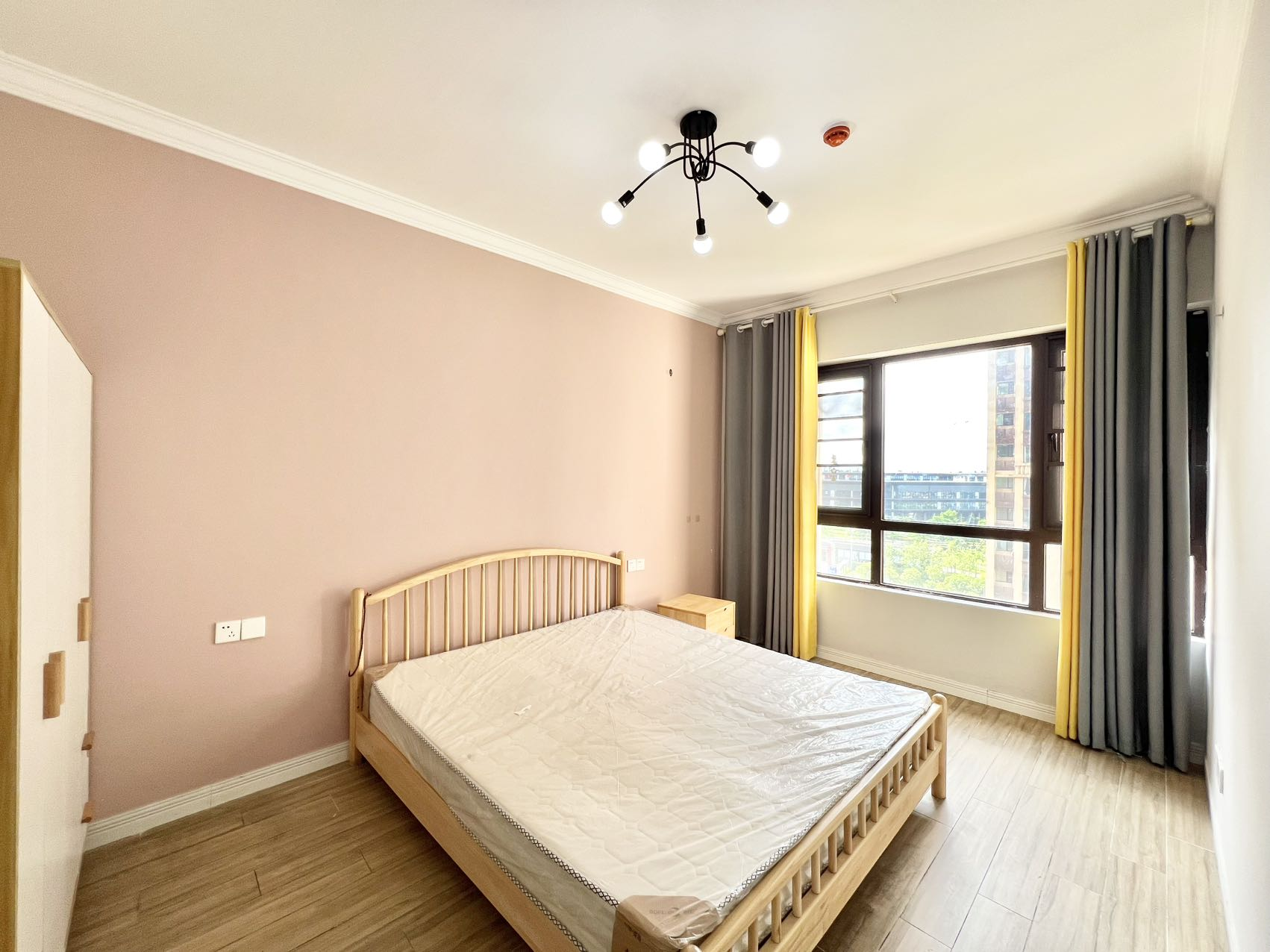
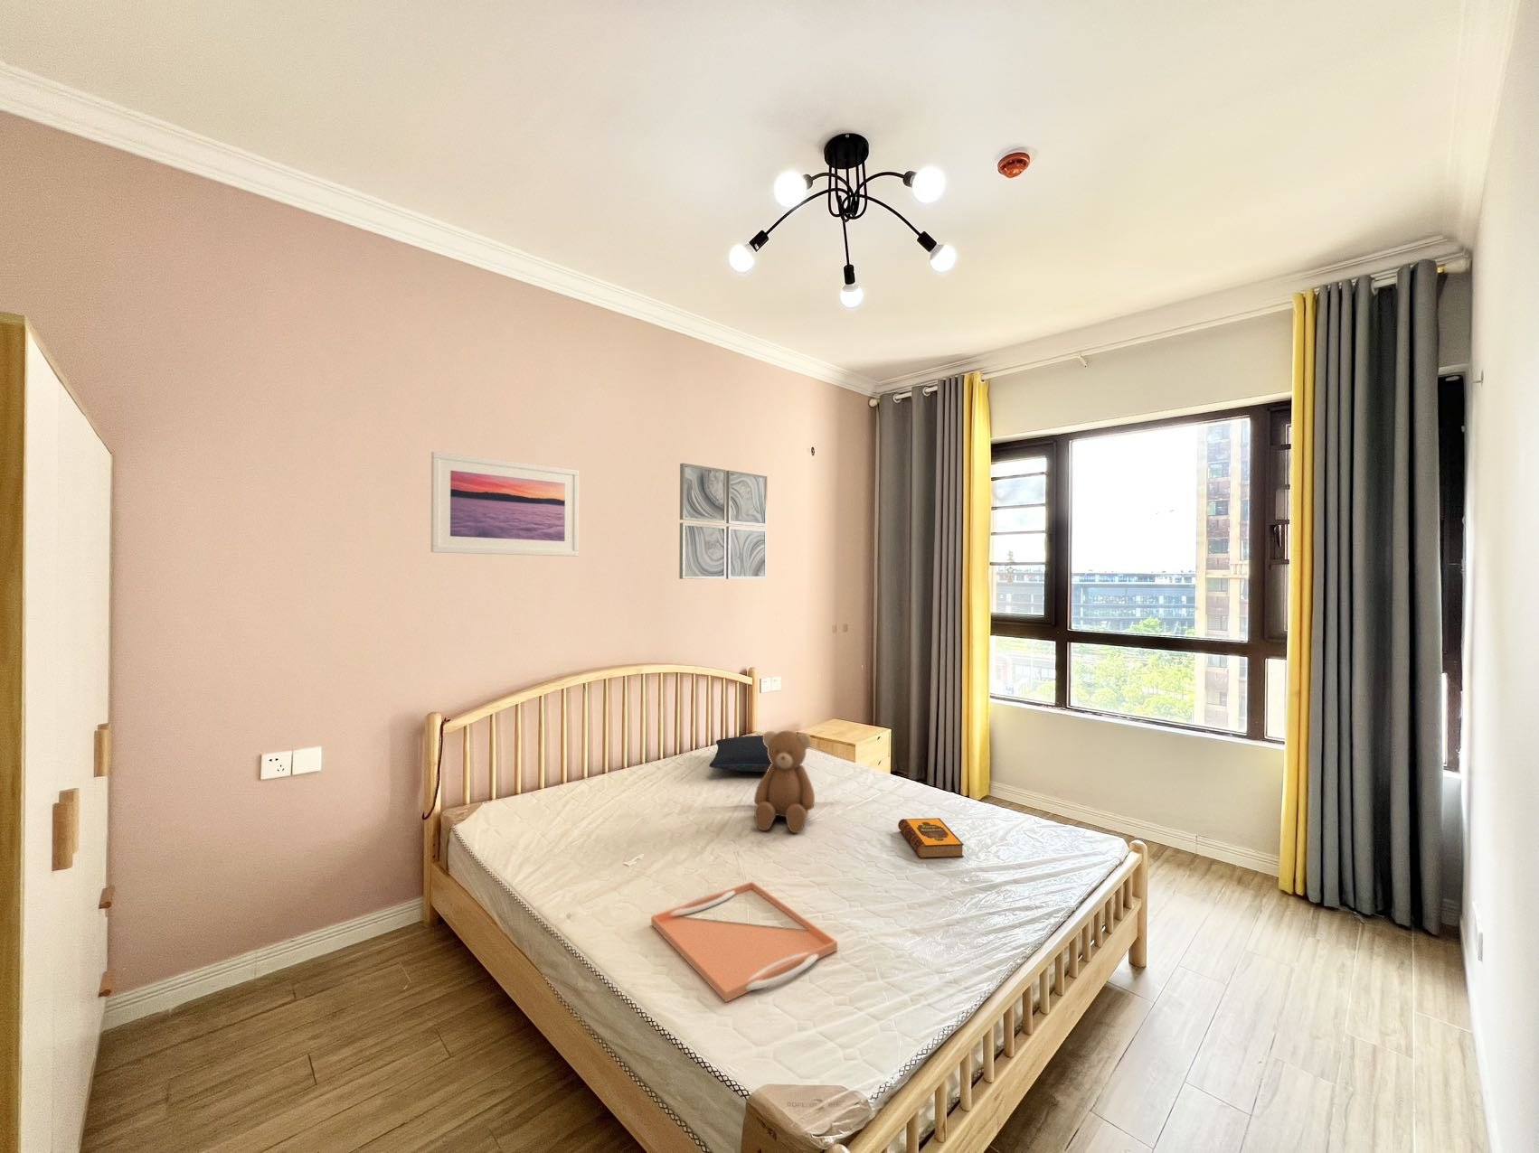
+ hardback book [897,816,965,860]
+ serving tray [651,880,839,1003]
+ teddy bear [754,730,816,834]
+ pillow [709,735,771,773]
+ wall art [679,463,768,580]
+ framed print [430,451,579,557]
